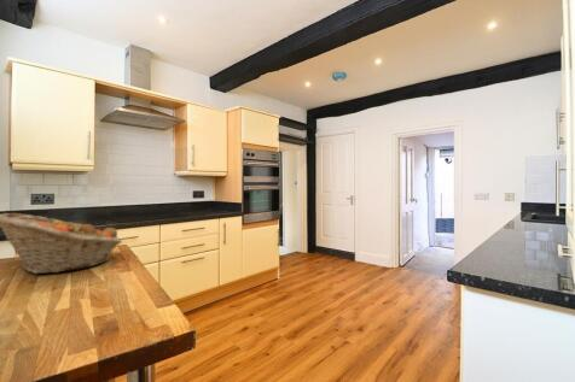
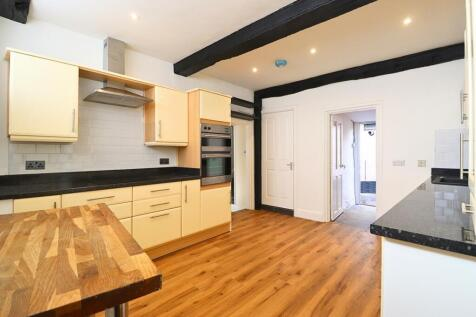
- fruit basket [0,212,123,275]
